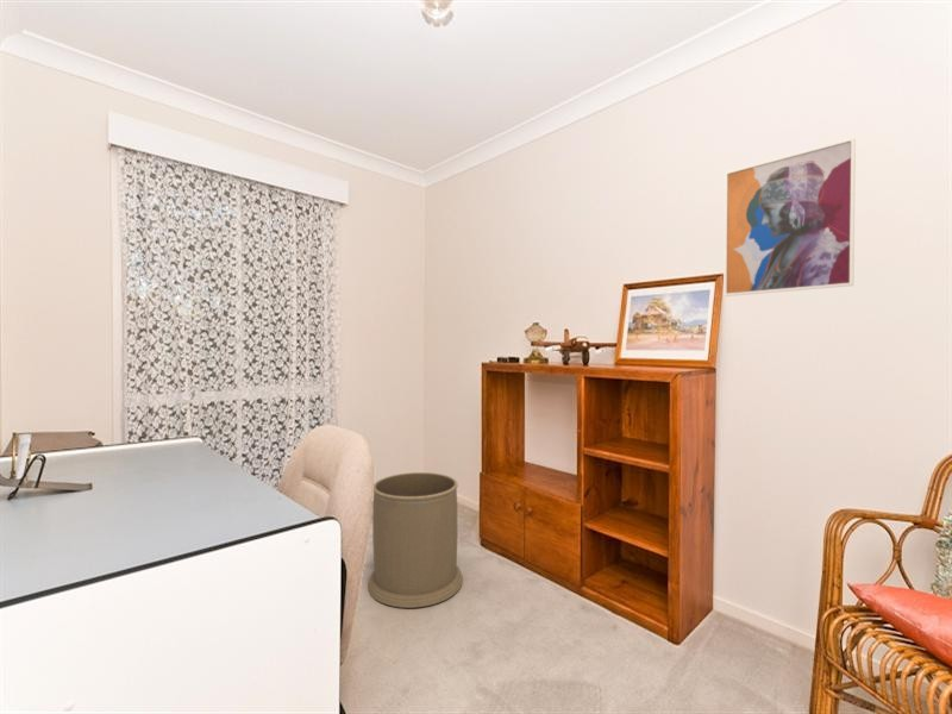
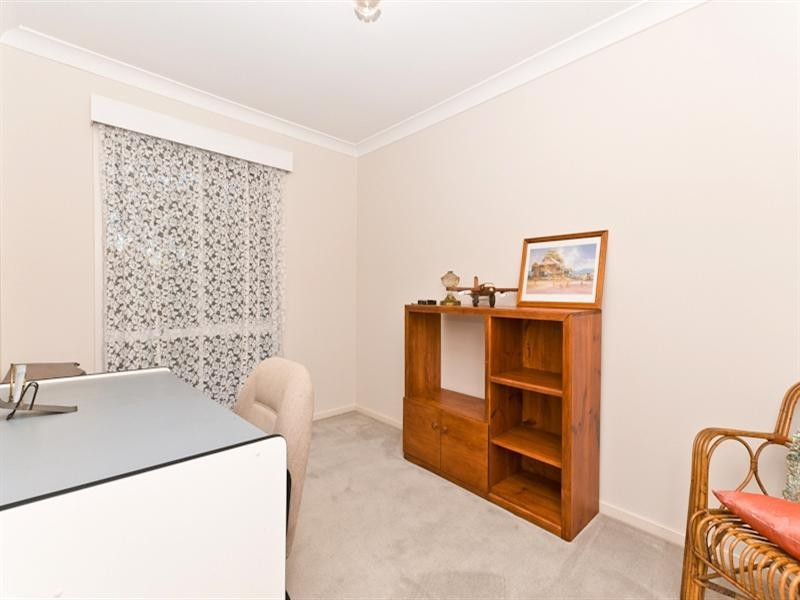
- trash can [367,471,464,609]
- wall art [722,137,857,298]
